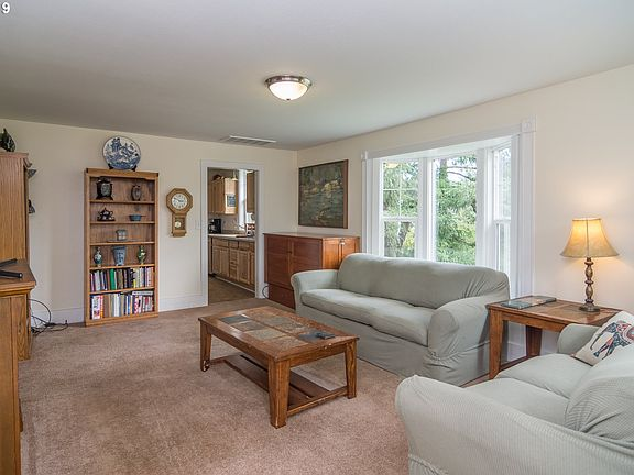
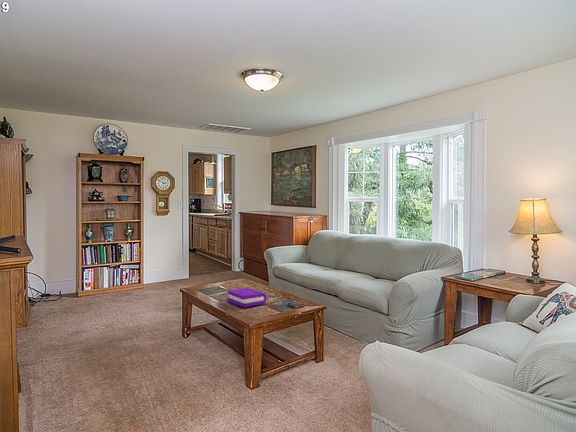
+ book [227,287,267,308]
